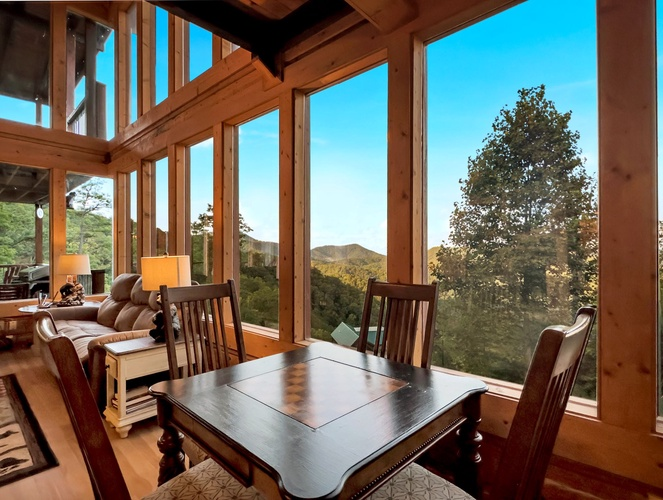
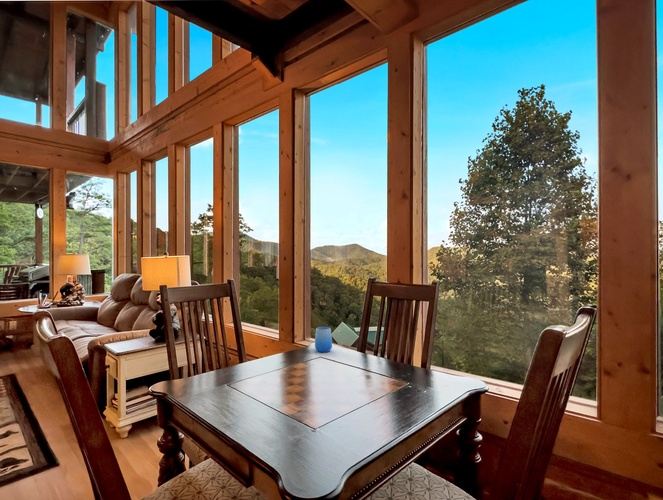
+ cup [314,326,333,353]
